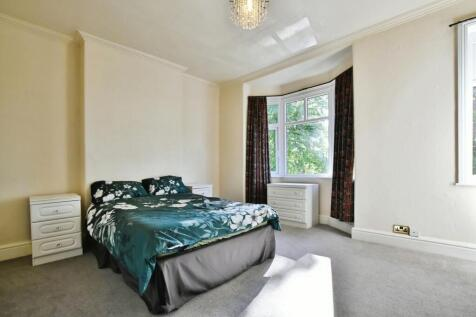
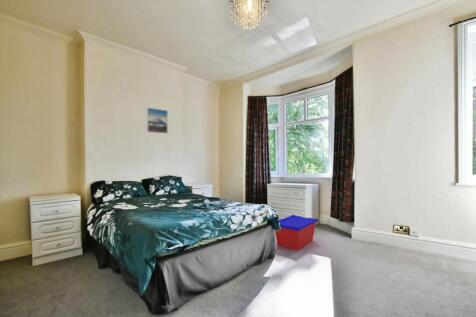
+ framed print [146,107,169,135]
+ storage bin [274,214,319,251]
